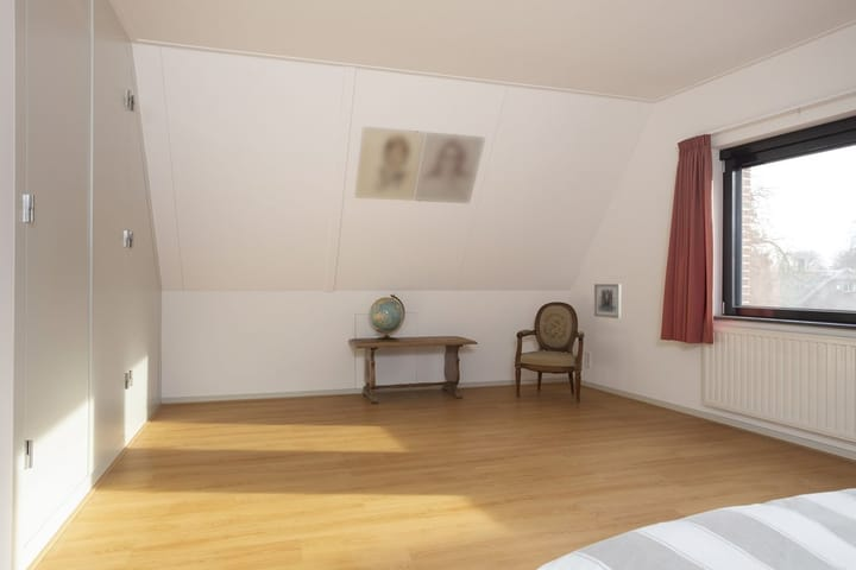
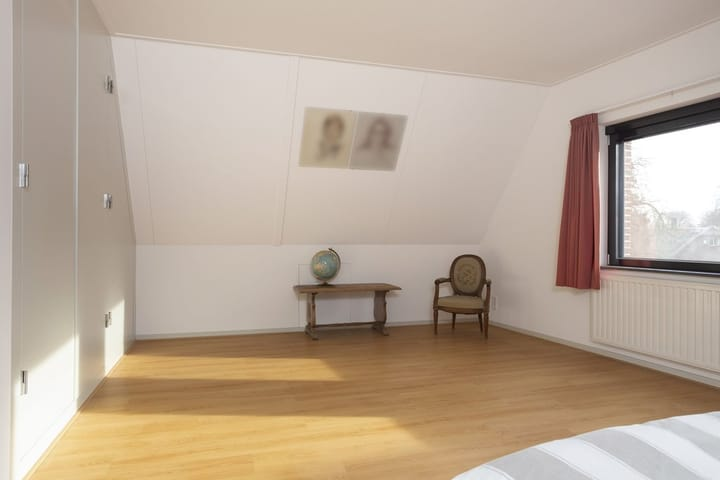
- wall art [593,283,622,319]
